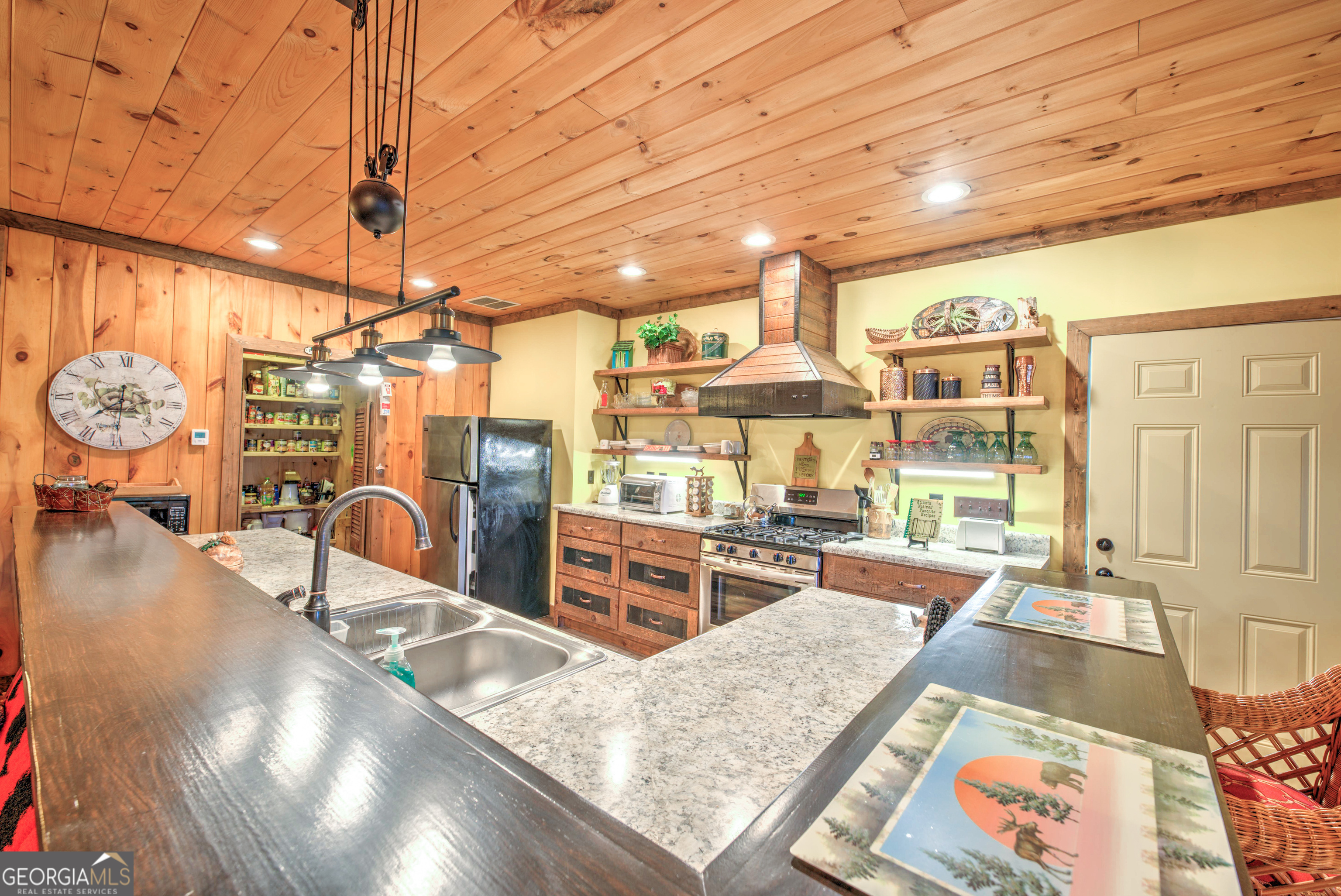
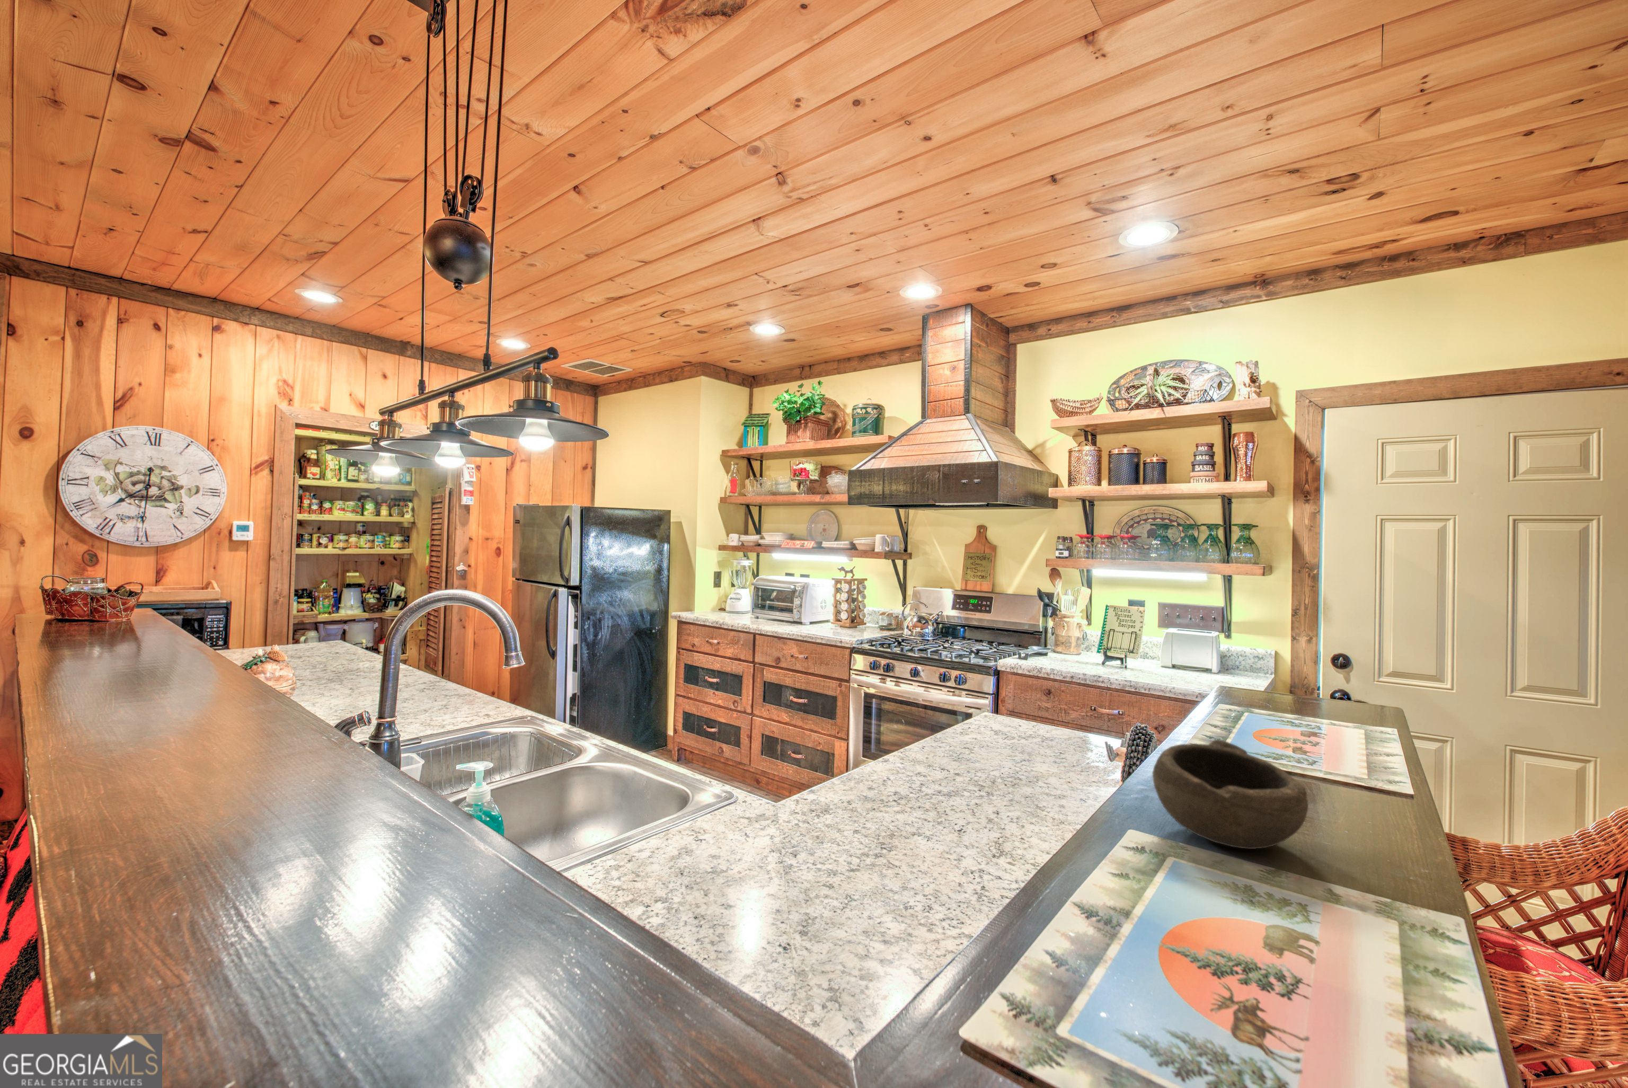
+ bowl [1152,739,1309,850]
